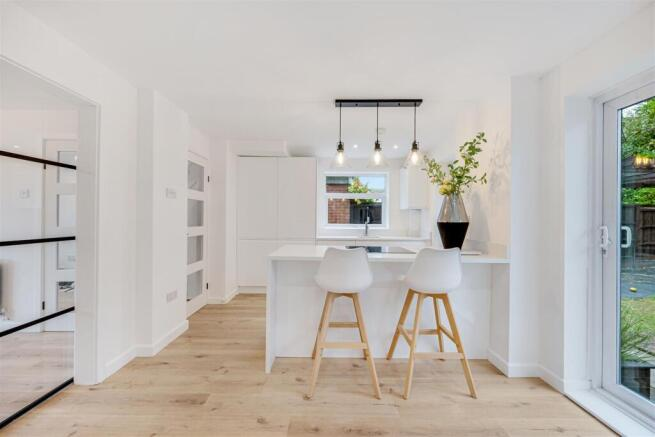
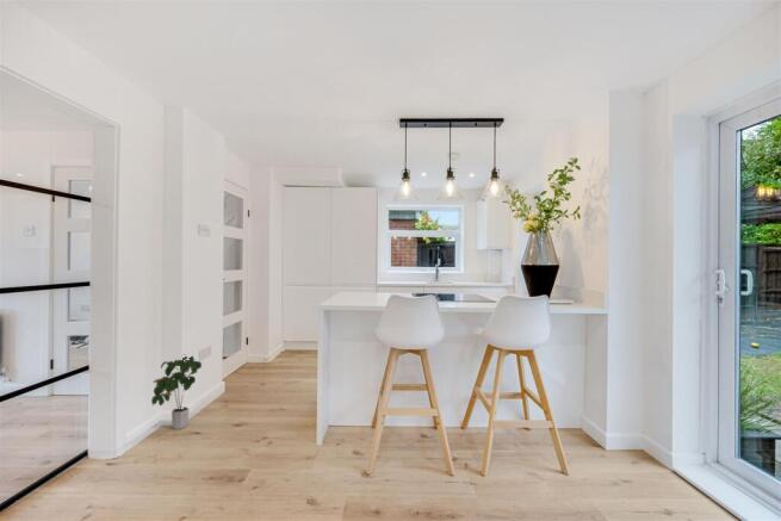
+ potted plant [150,355,203,430]
